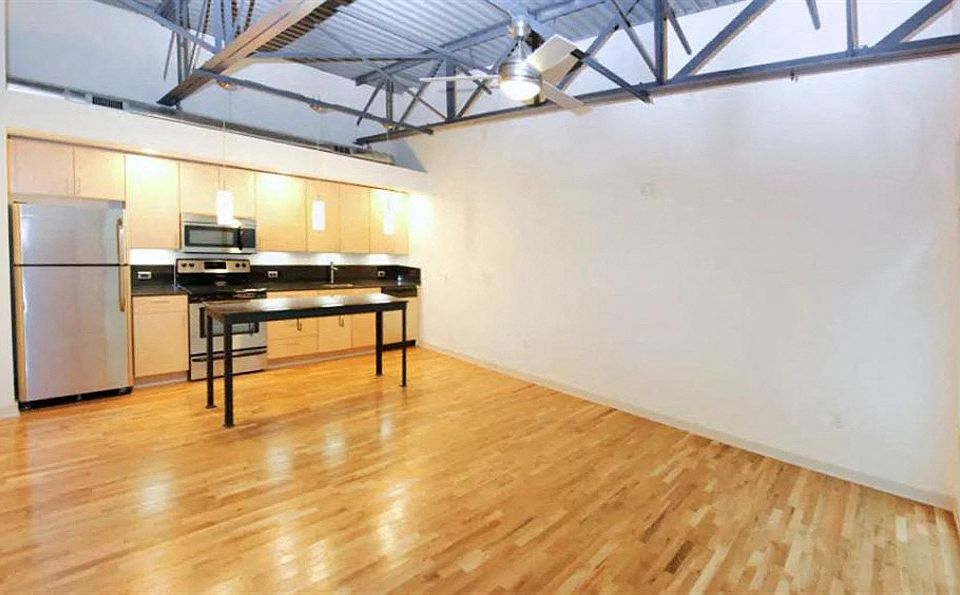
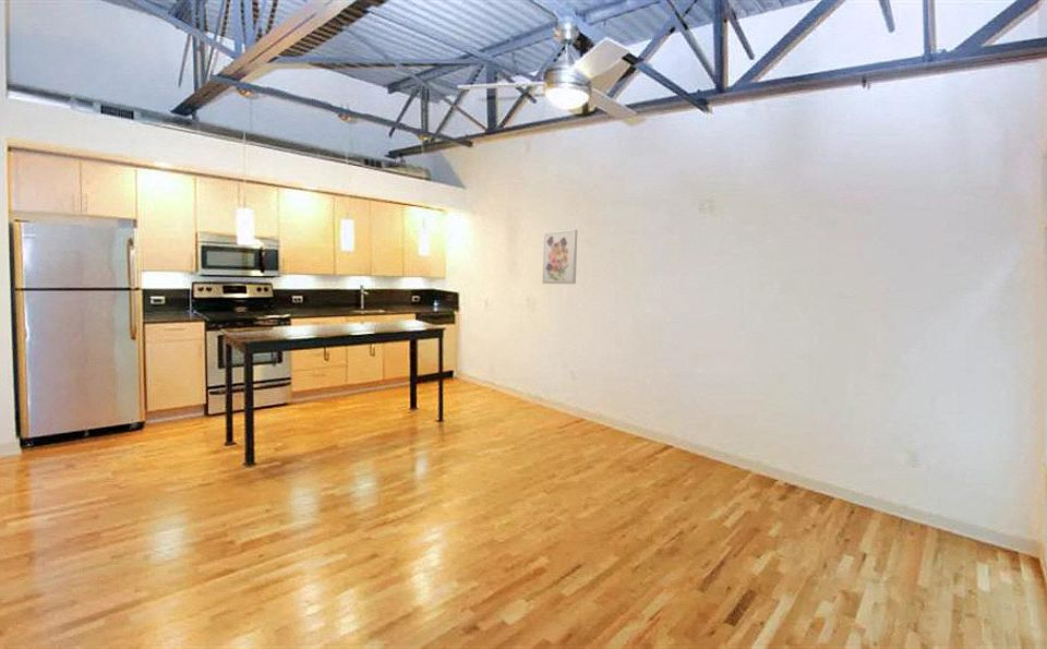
+ wall art [541,229,578,285]
